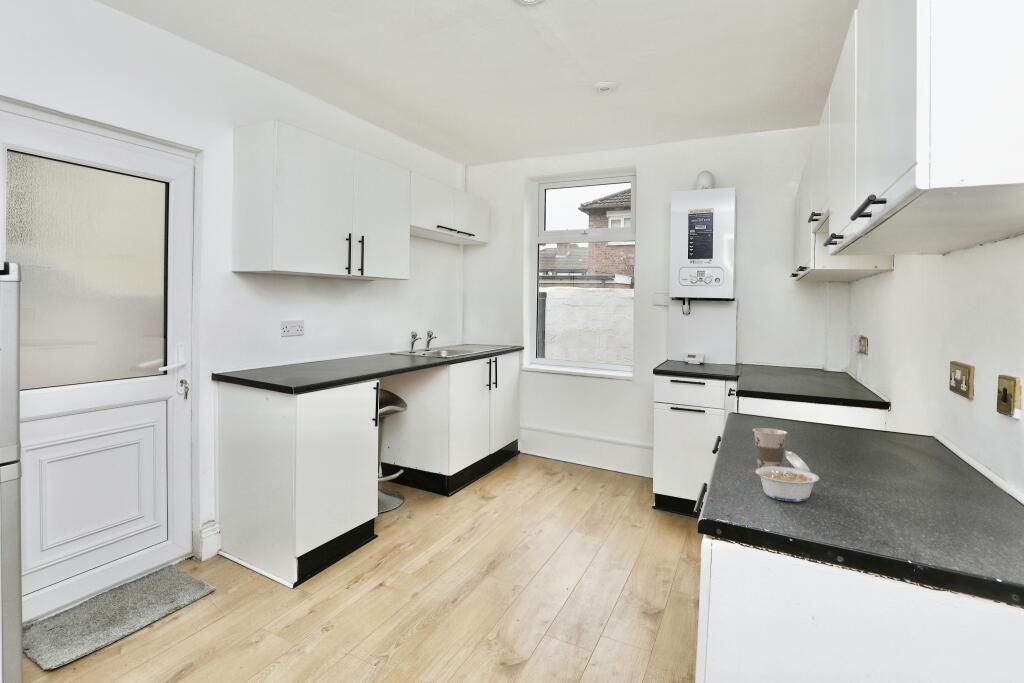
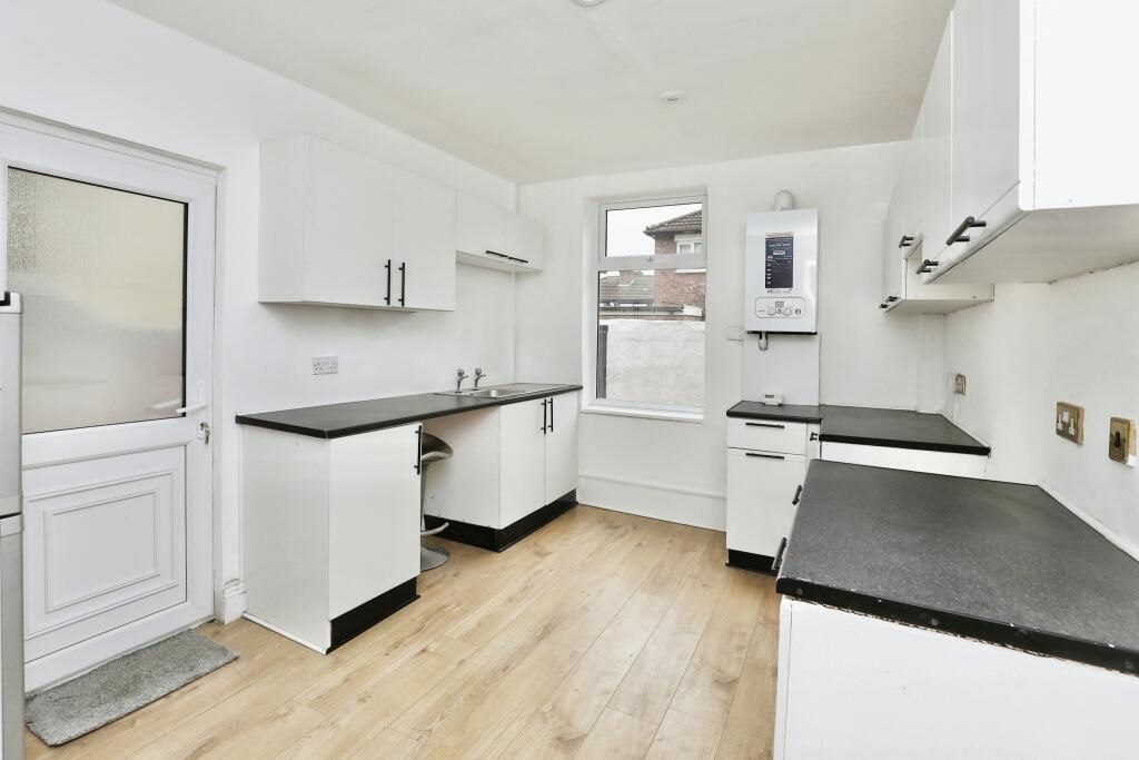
- legume [749,466,820,503]
- cup [752,427,811,472]
